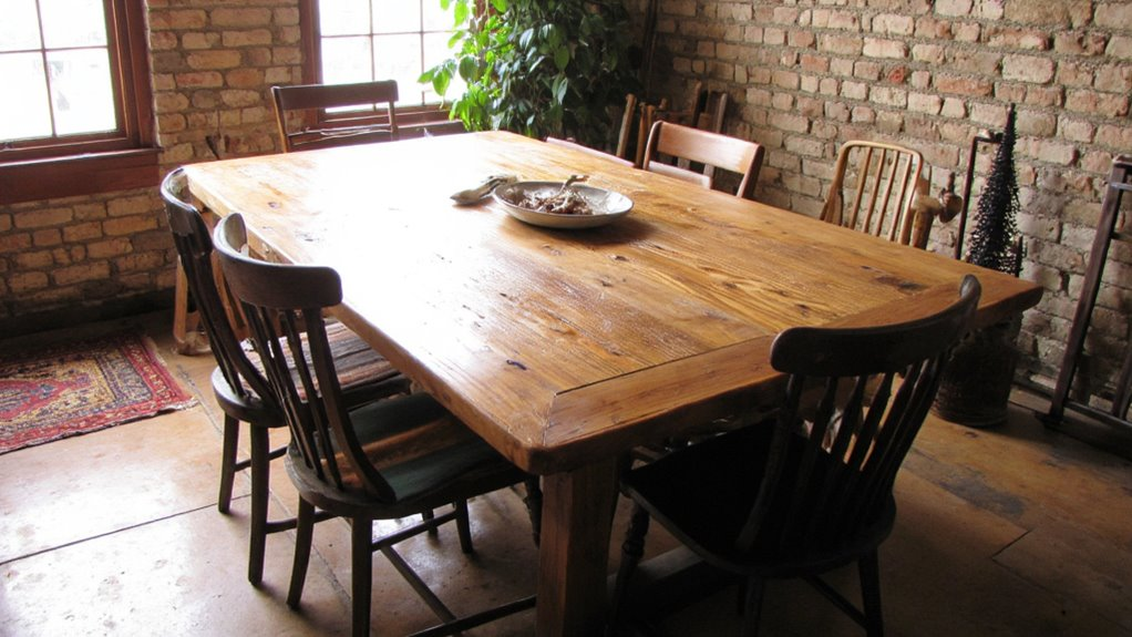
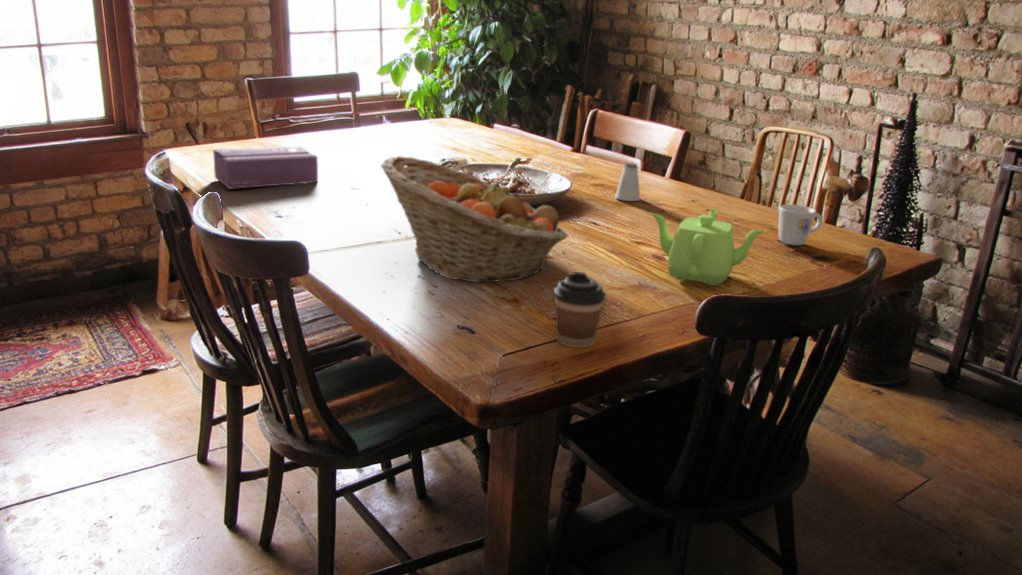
+ tissue box [212,145,319,190]
+ mug [778,203,824,246]
+ coffee cup [553,271,607,349]
+ fruit basket [380,155,568,284]
+ saltshaker [614,162,641,202]
+ teapot [649,208,768,287]
